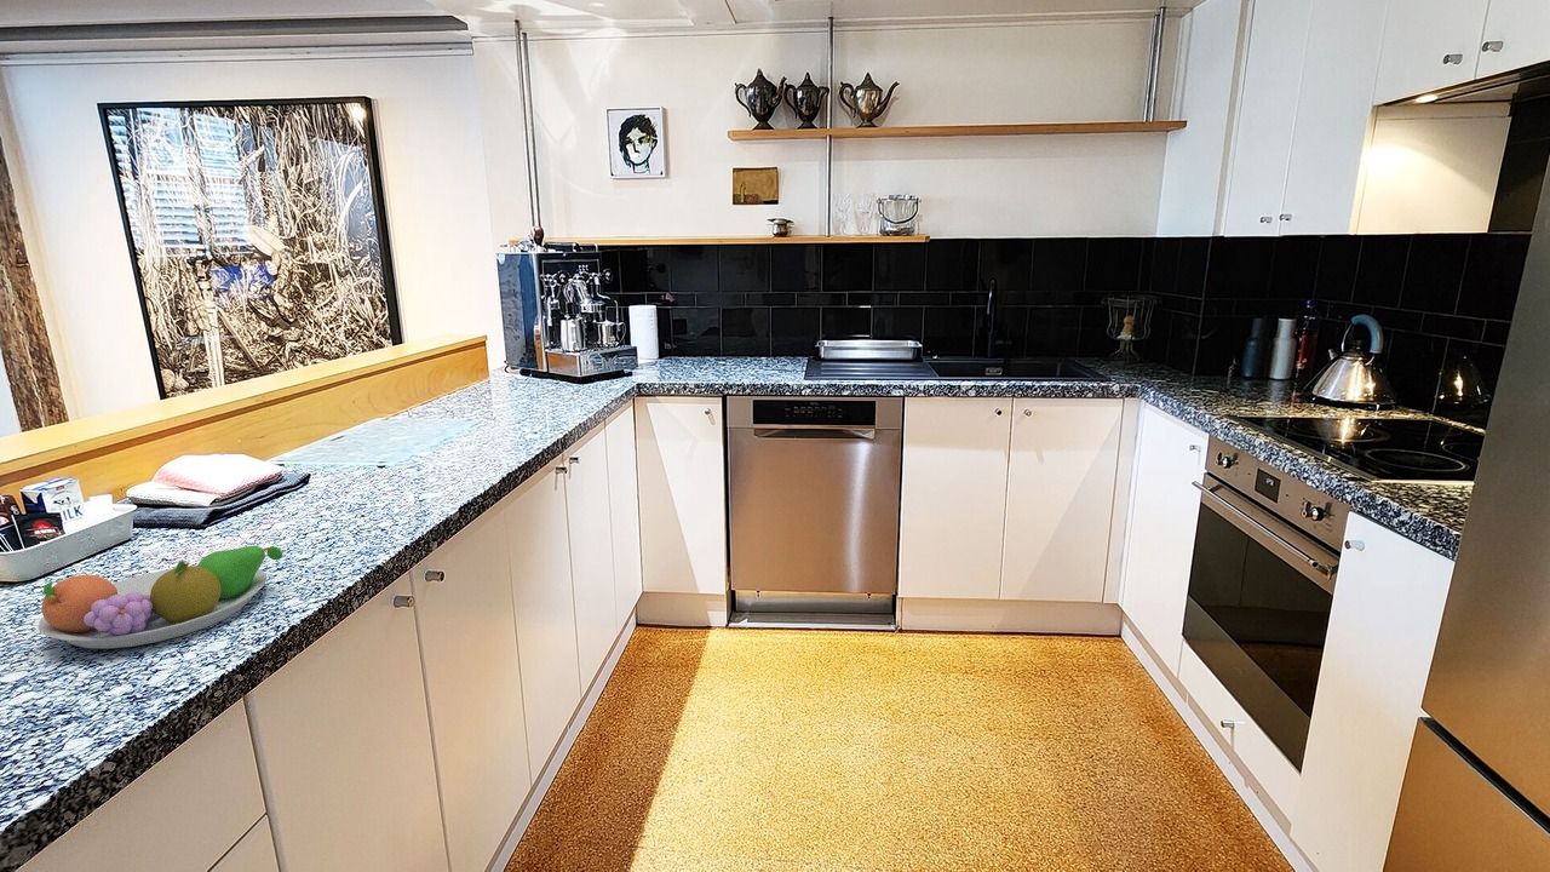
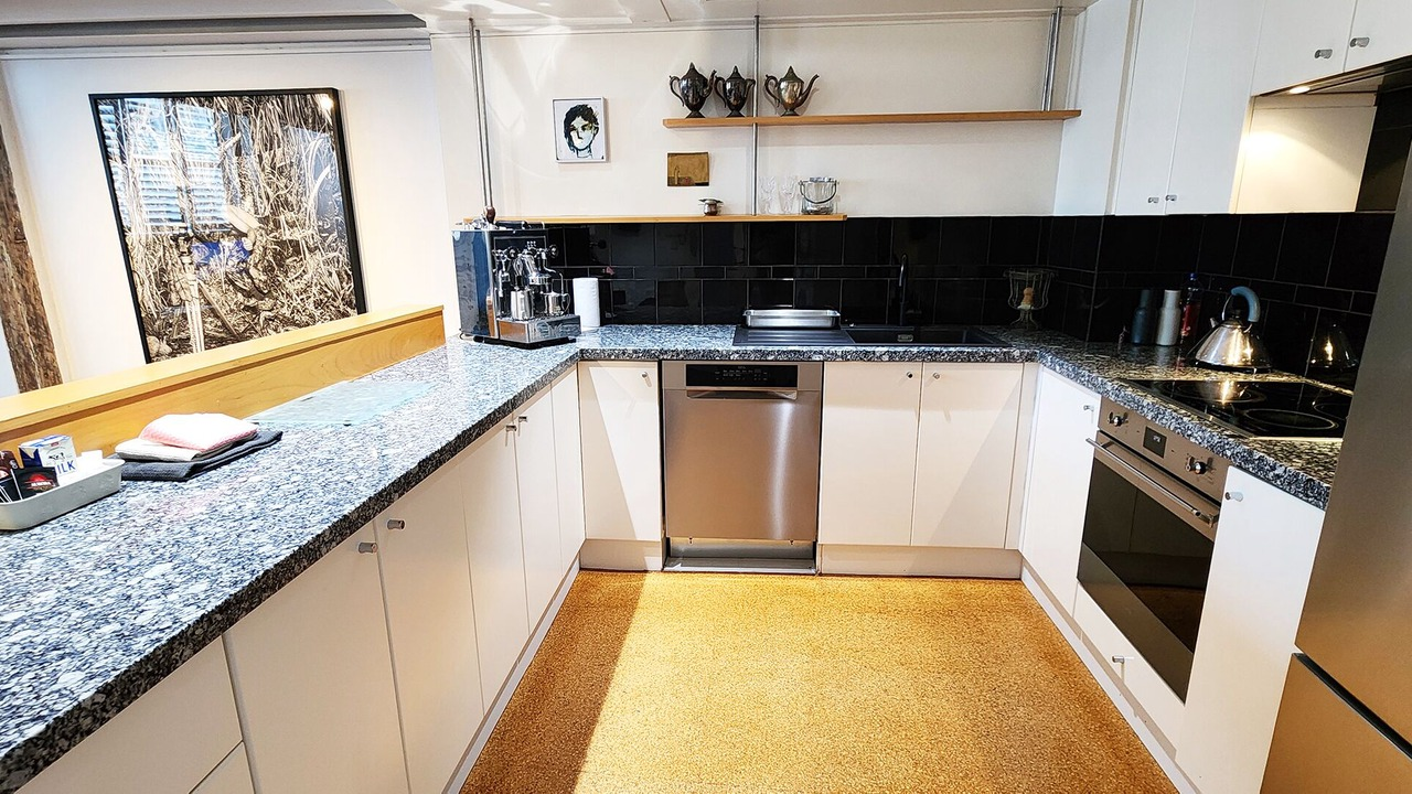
- fruit bowl [38,544,283,650]
